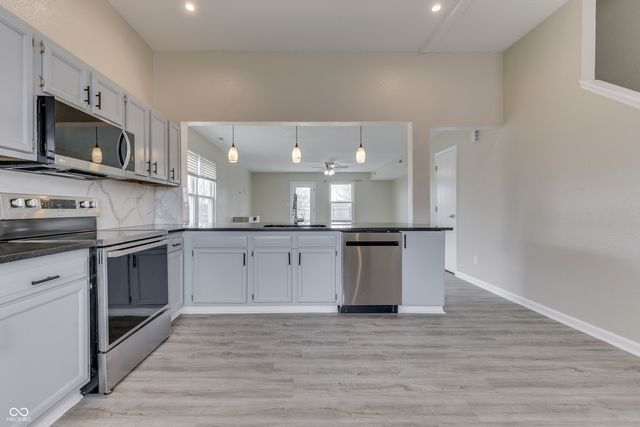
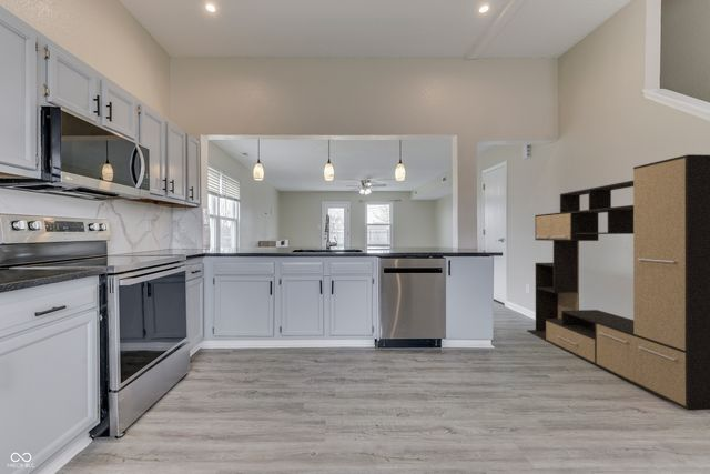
+ media console [526,153,710,412]
